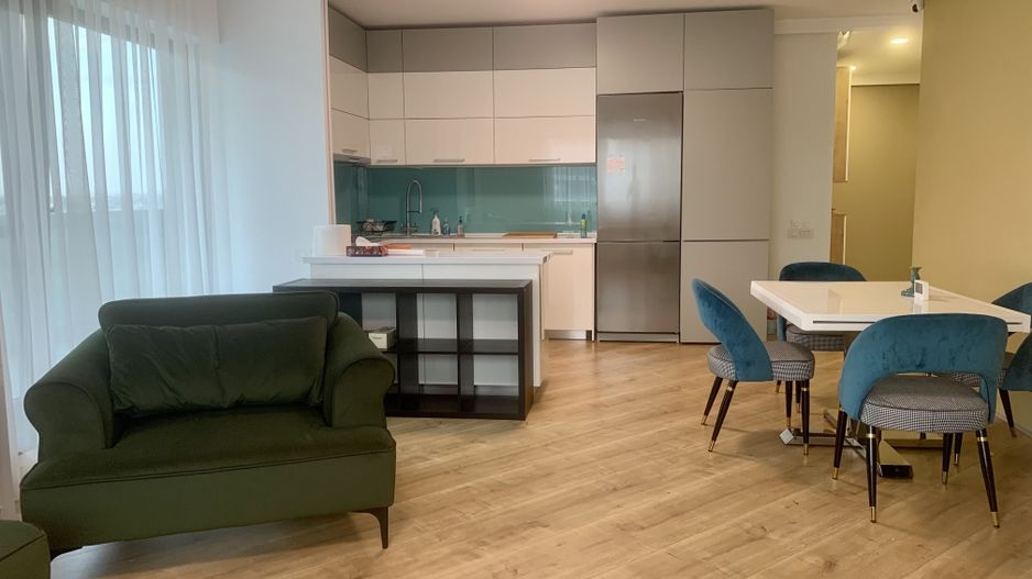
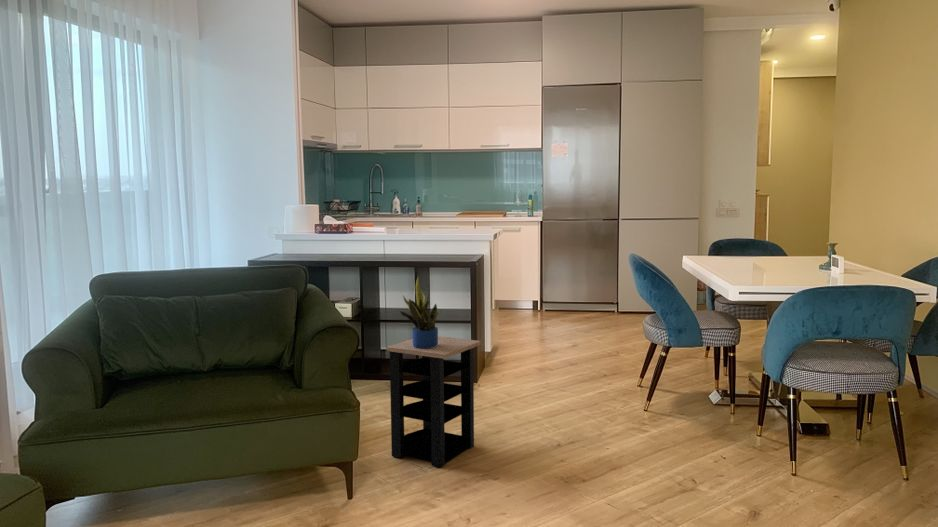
+ potted plant [399,274,442,349]
+ side table [386,335,482,468]
